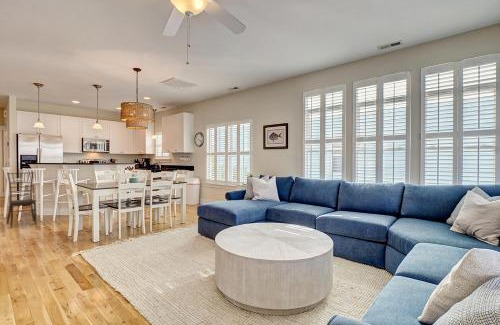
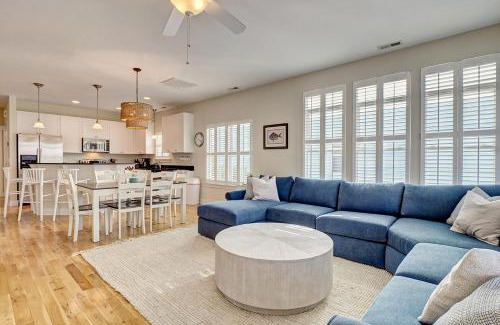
- dining chair [6,171,38,229]
